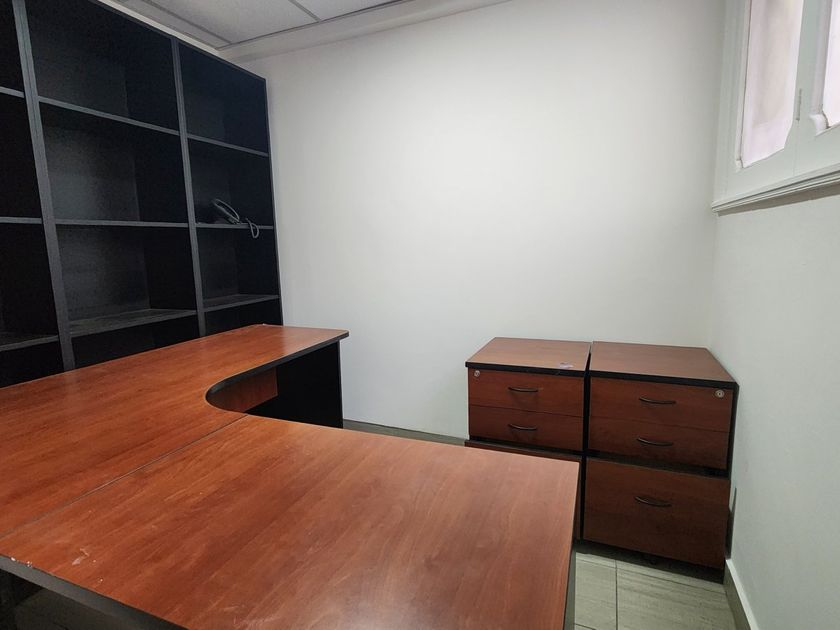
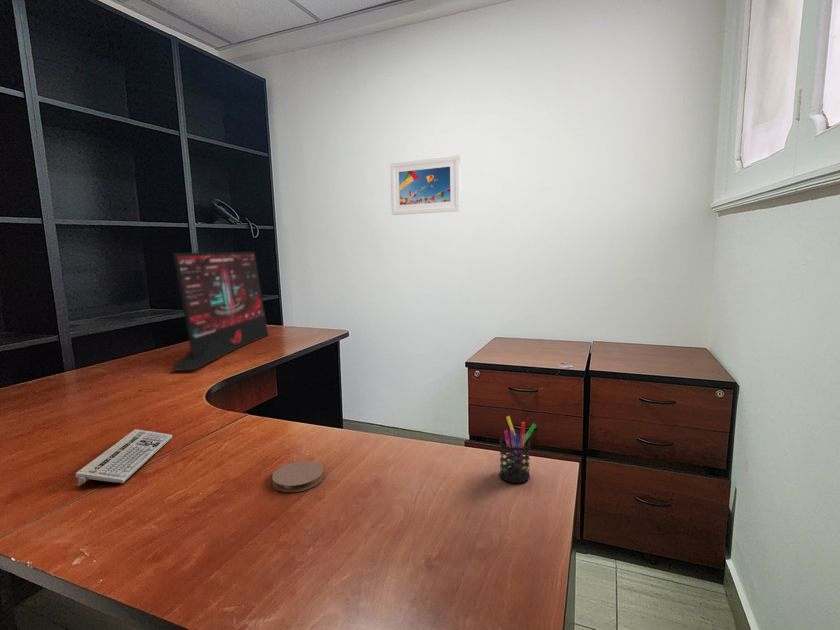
+ coaster [271,460,324,493]
+ monitor [167,251,269,372]
+ pen holder [498,415,537,484]
+ computer keyboard [75,428,173,487]
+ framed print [389,154,462,216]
